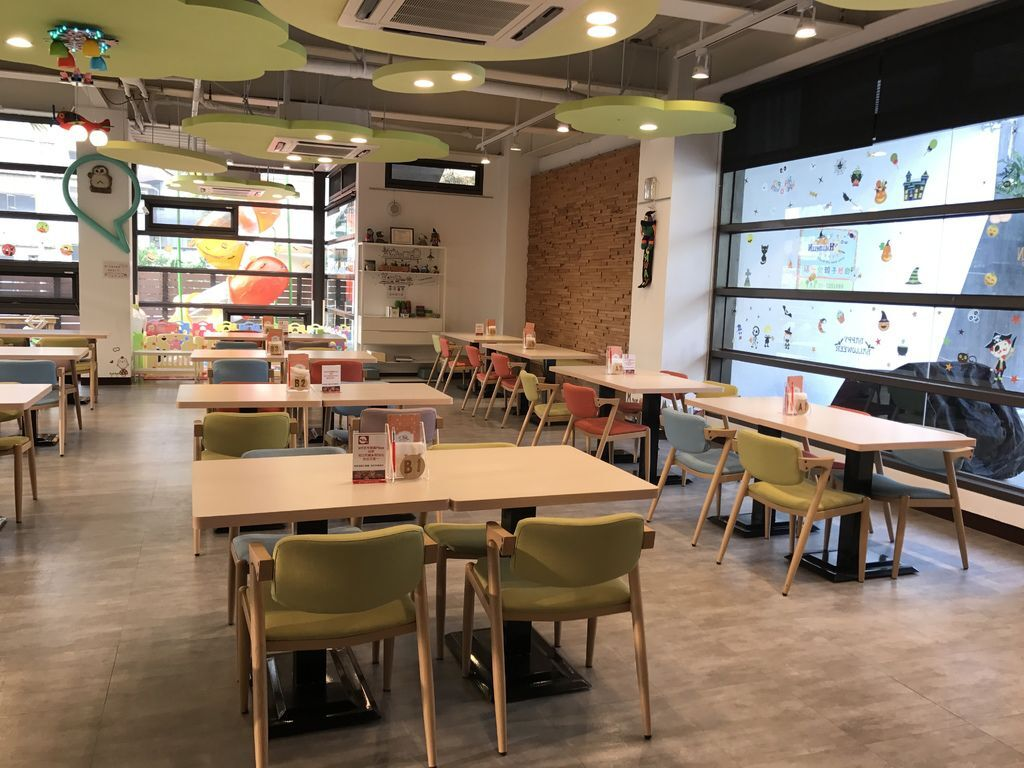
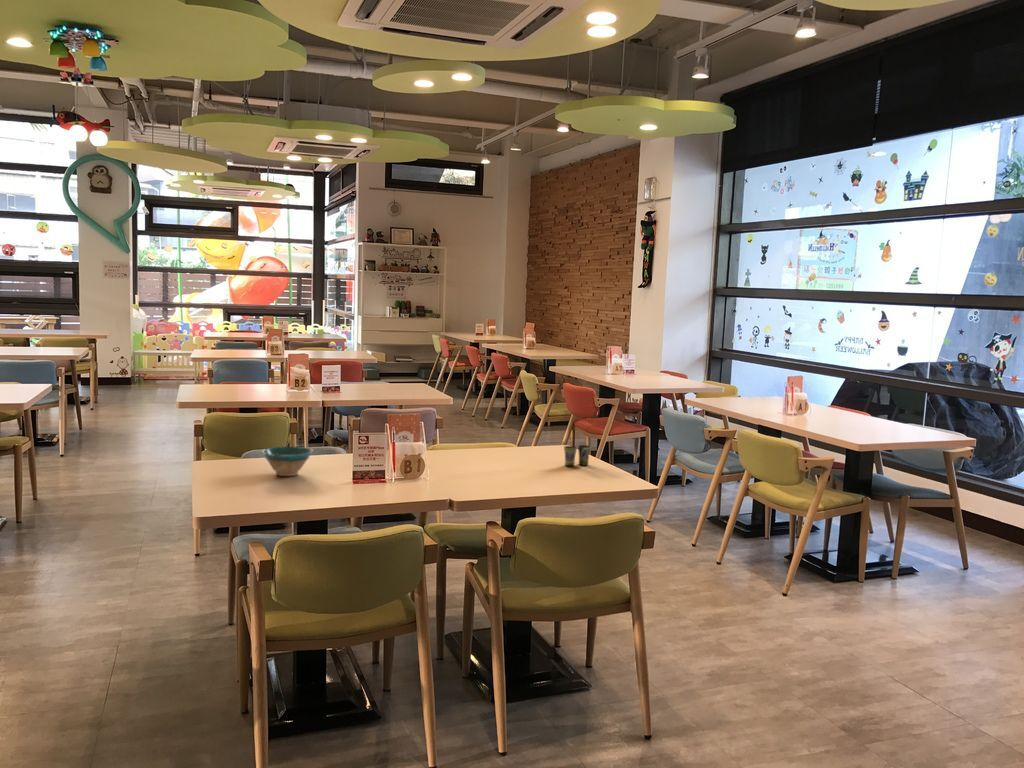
+ cup [563,444,592,467]
+ bowl [261,446,313,477]
